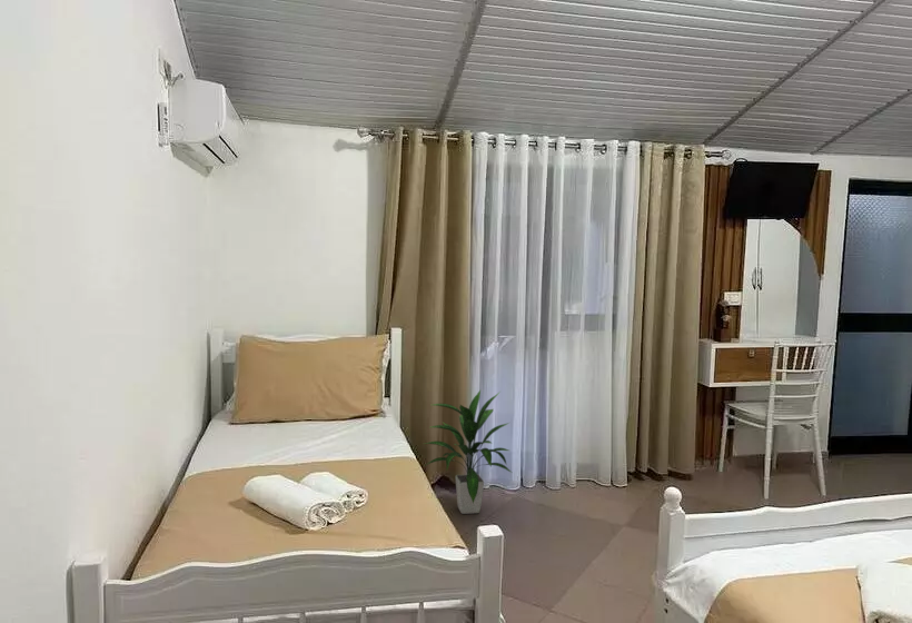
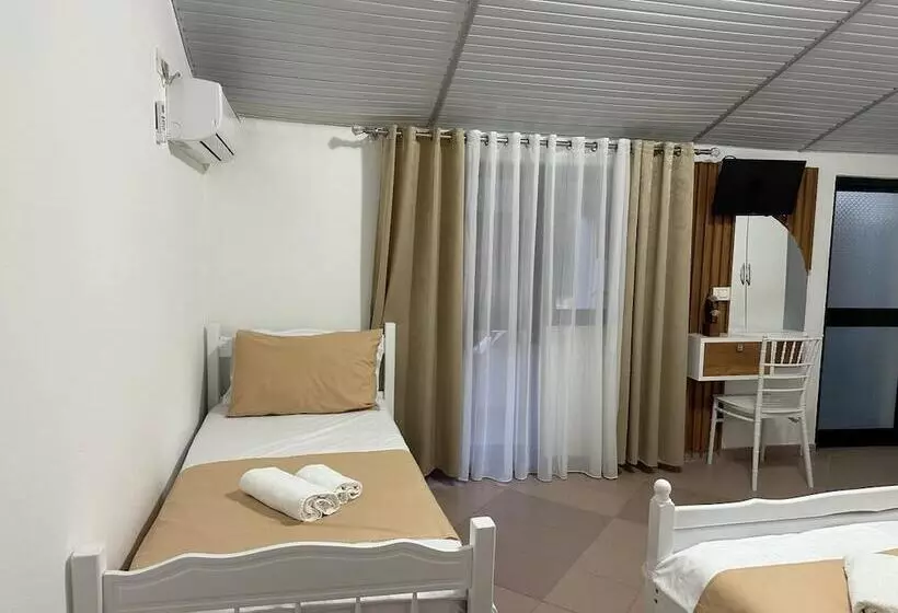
- indoor plant [424,389,512,515]
